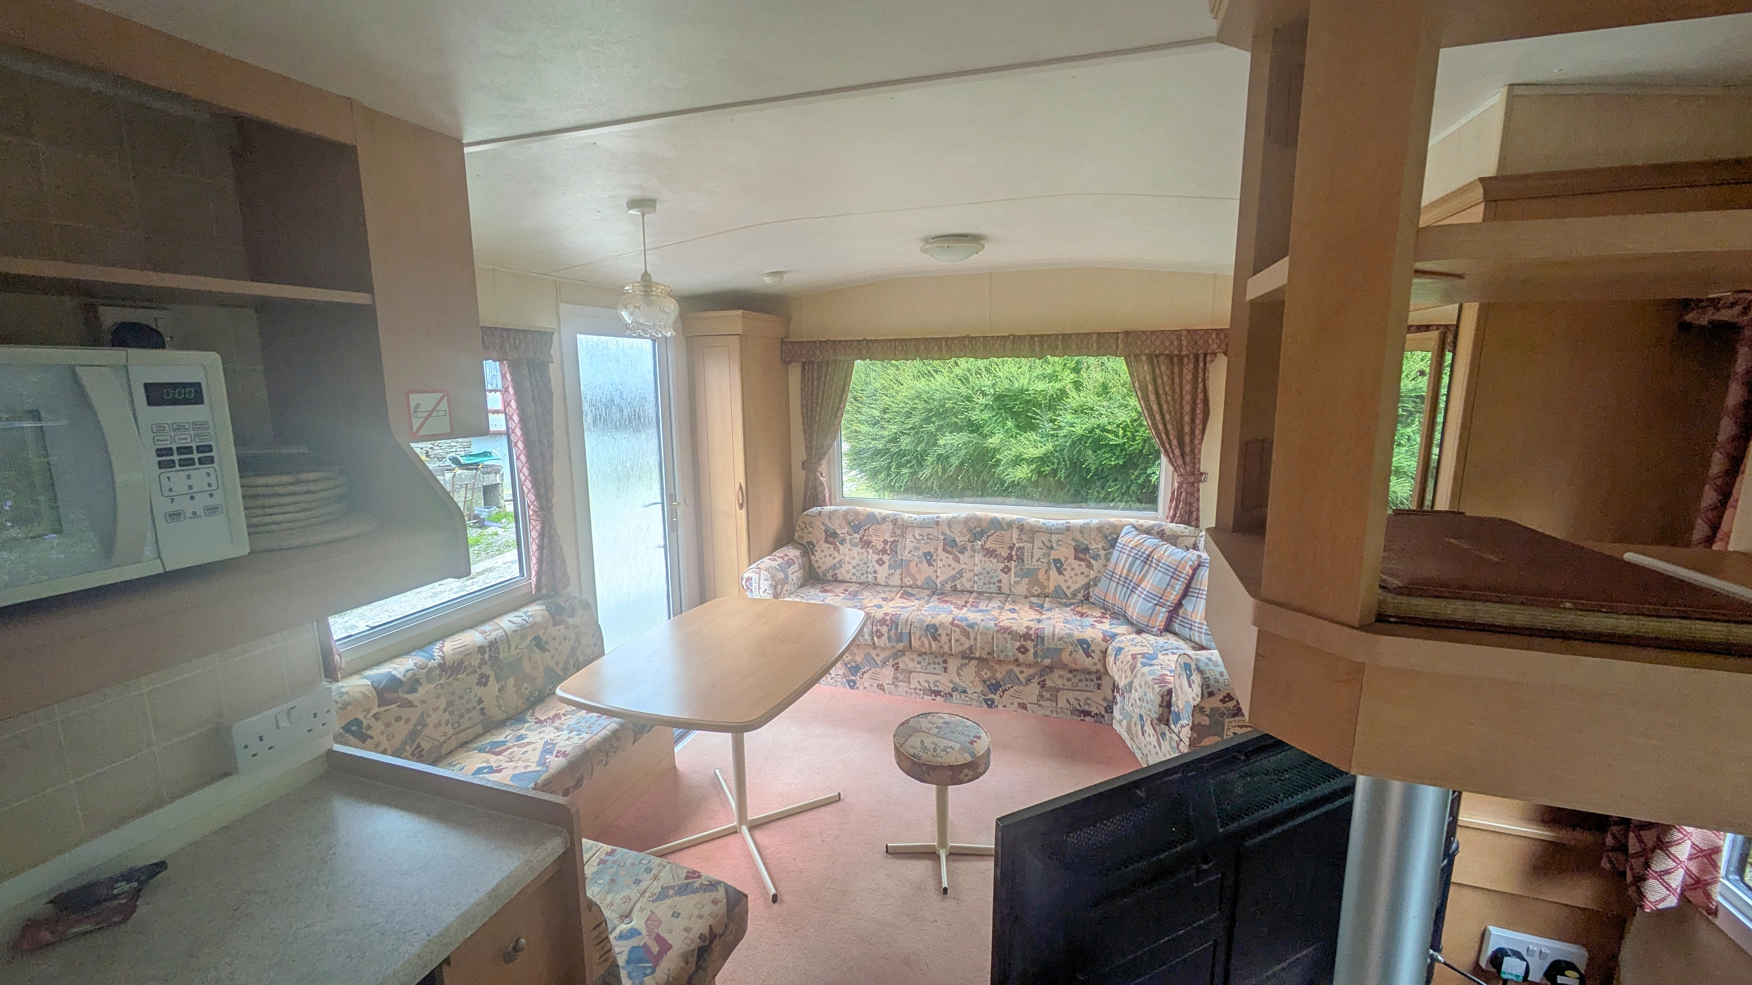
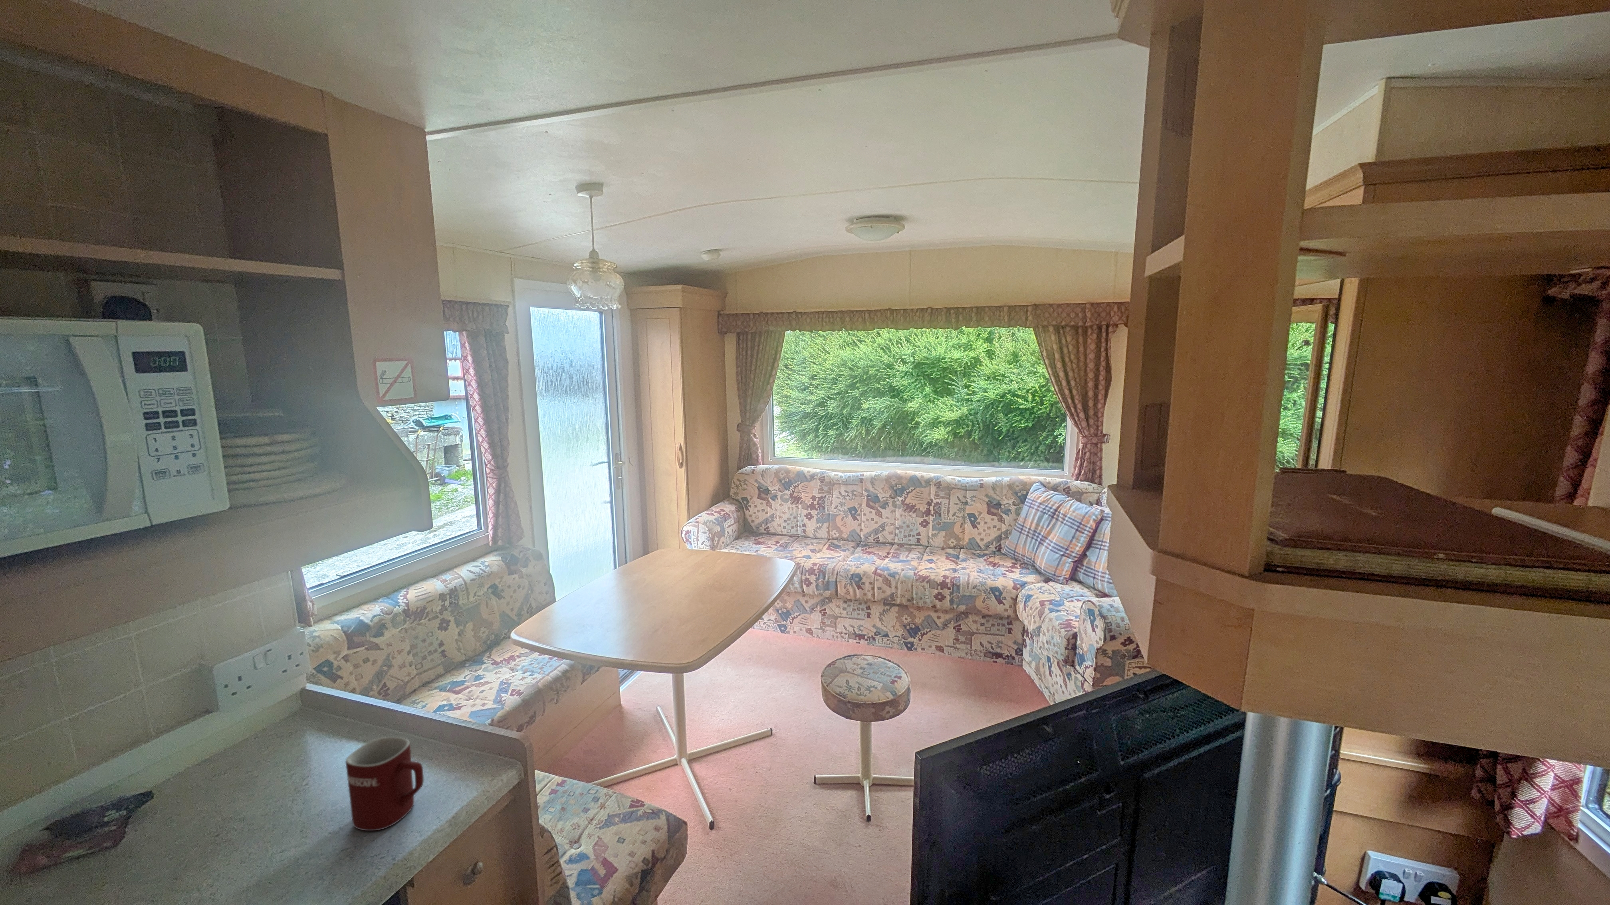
+ mug [345,737,425,831]
